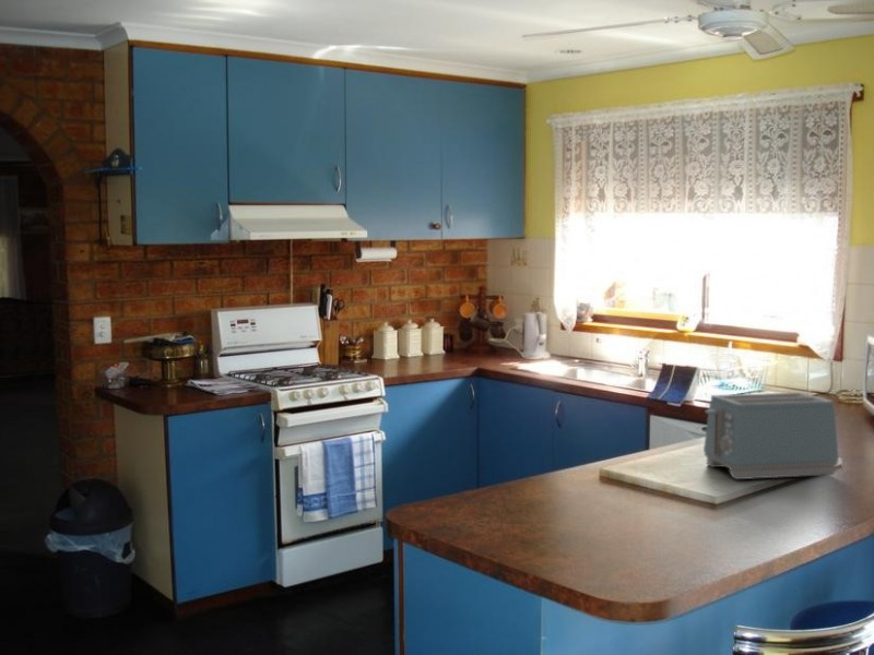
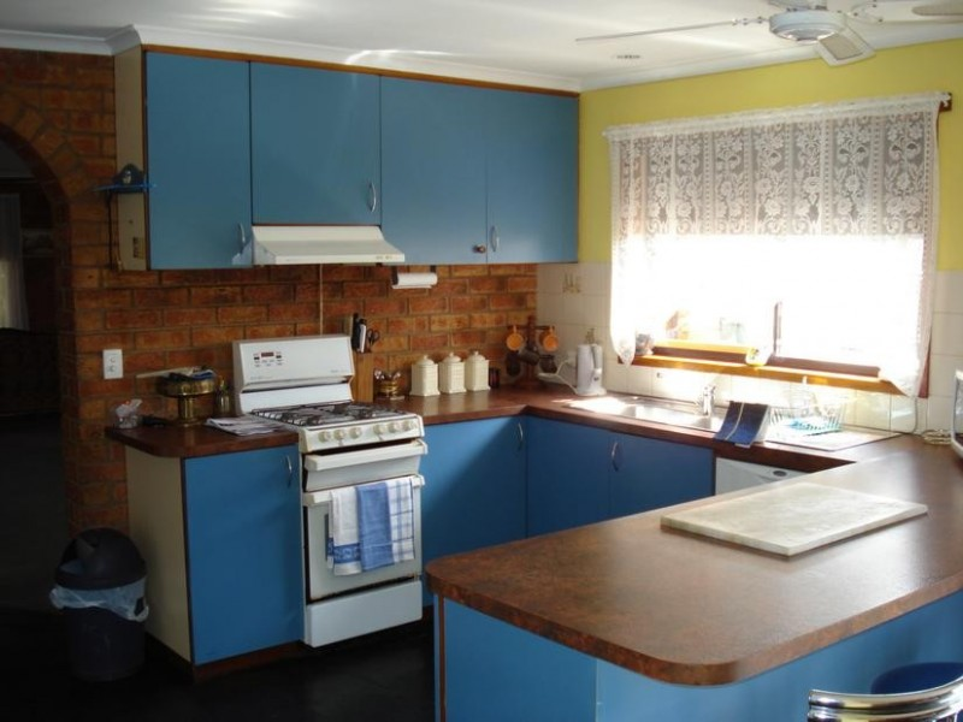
- toaster [702,392,840,480]
